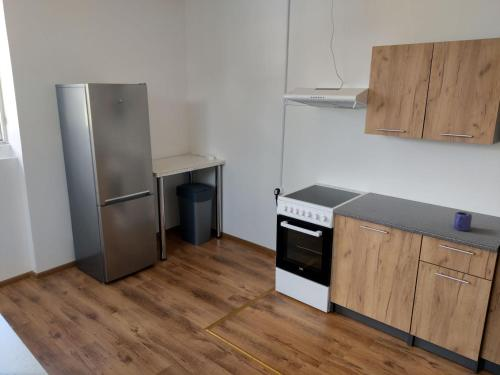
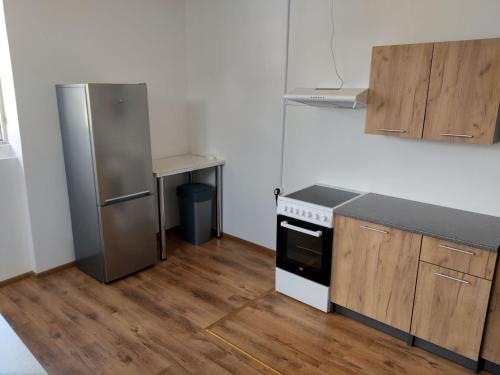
- mug [453,211,473,232]
